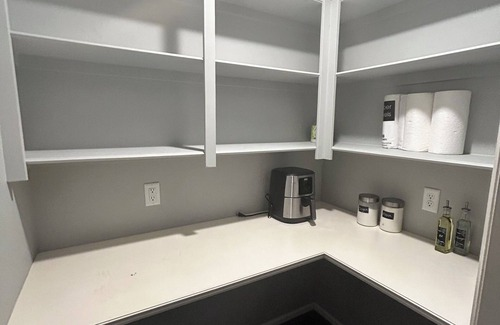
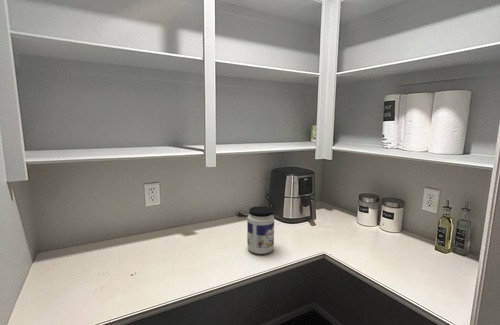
+ jar [246,205,275,255]
